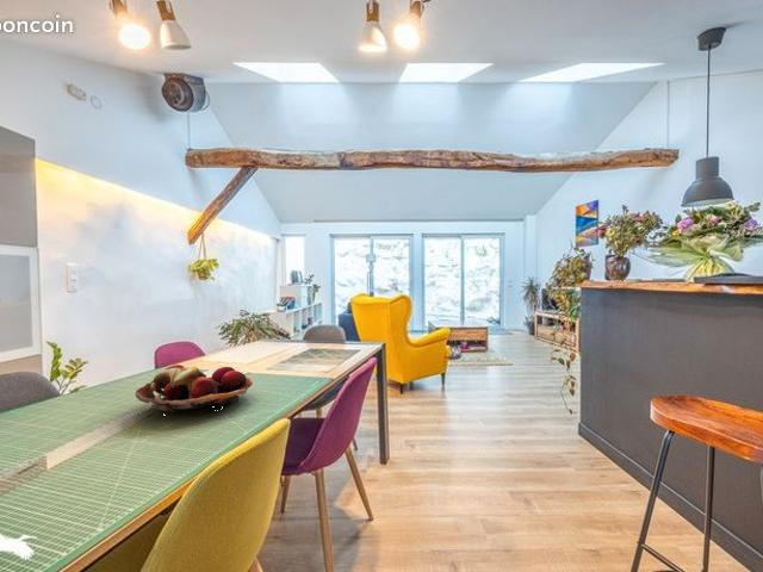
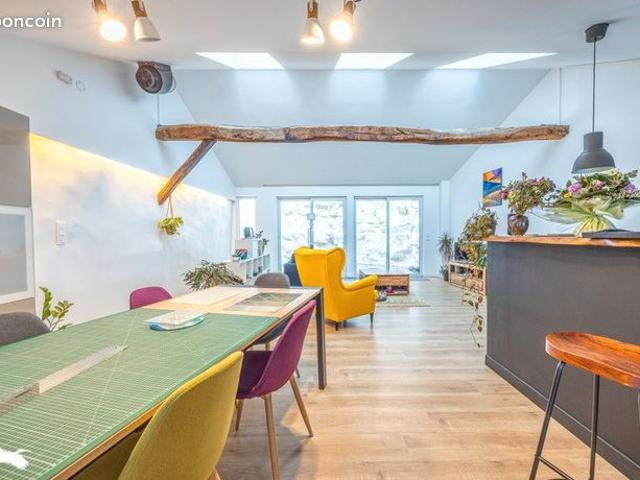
- fruit basket [135,363,254,416]
